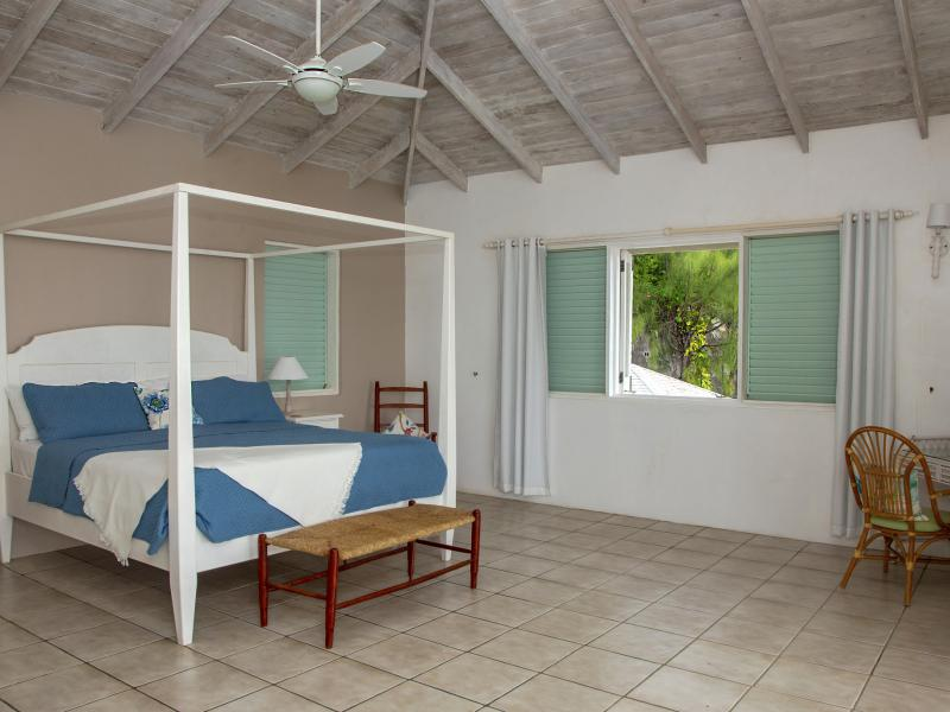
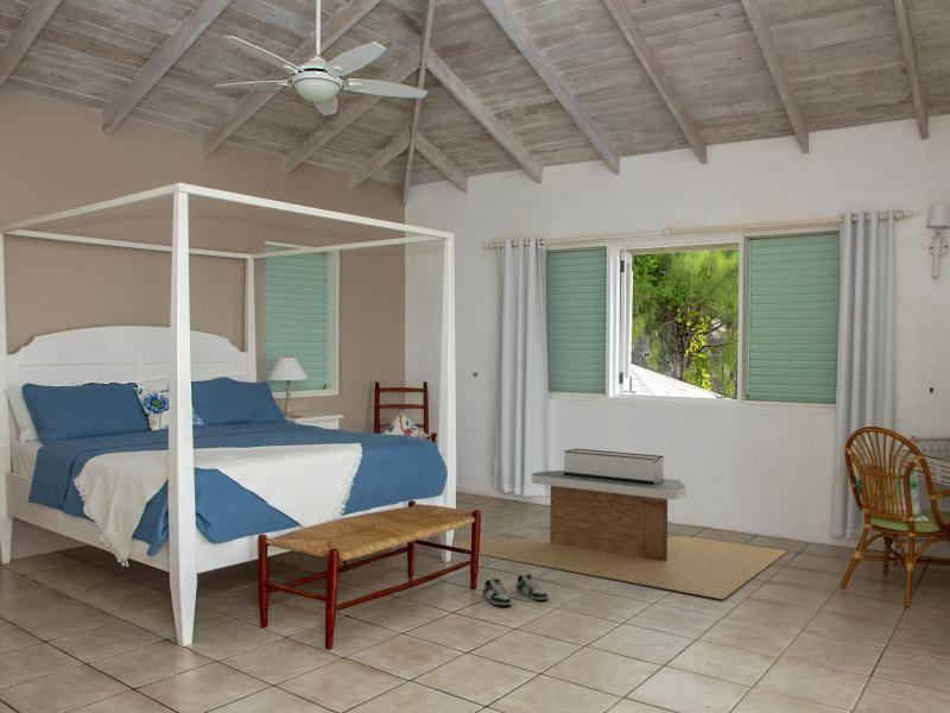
+ bench [452,448,787,600]
+ shoe [482,573,549,607]
